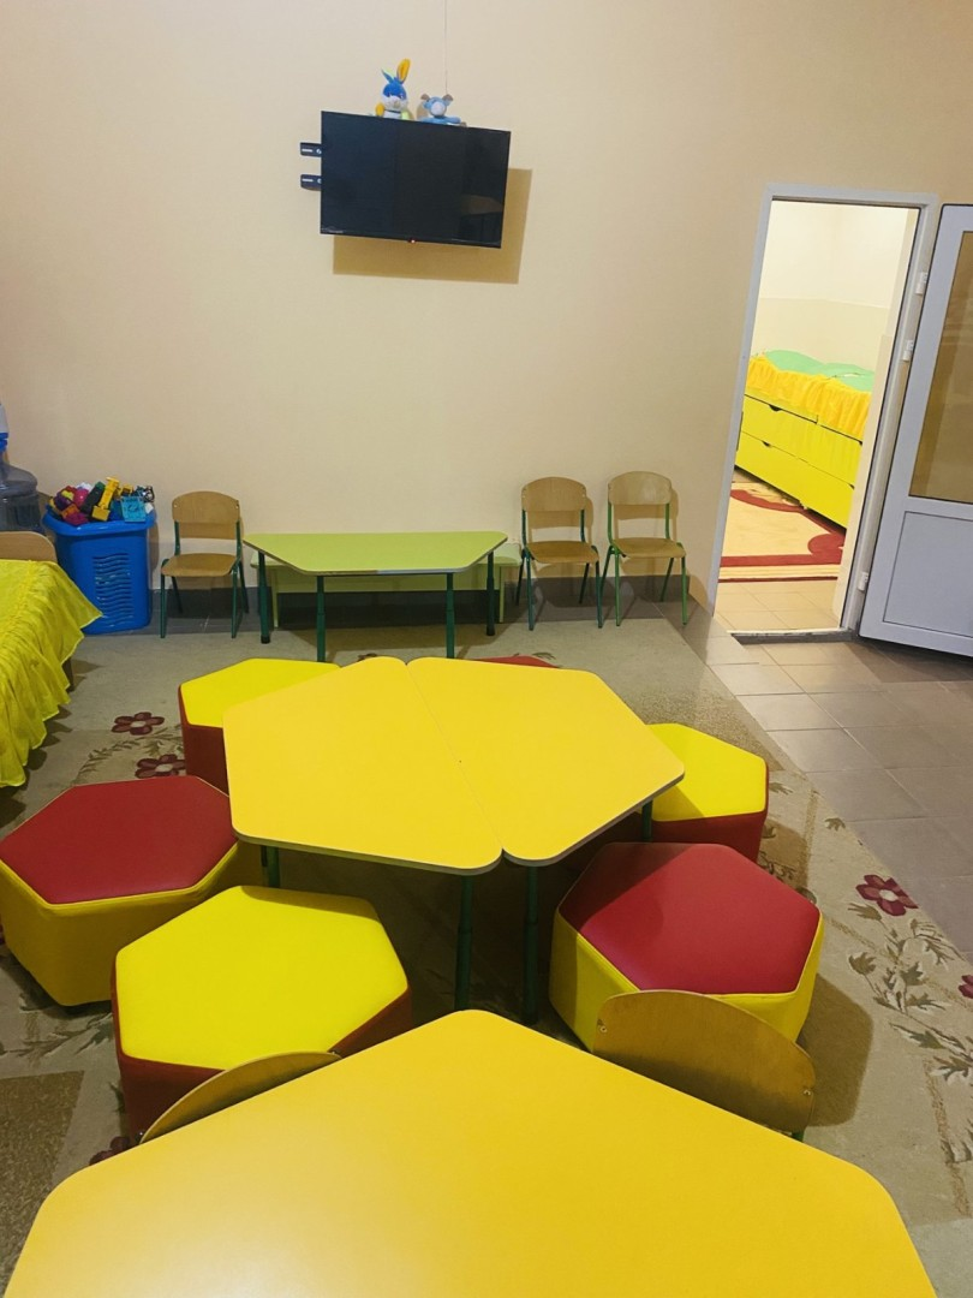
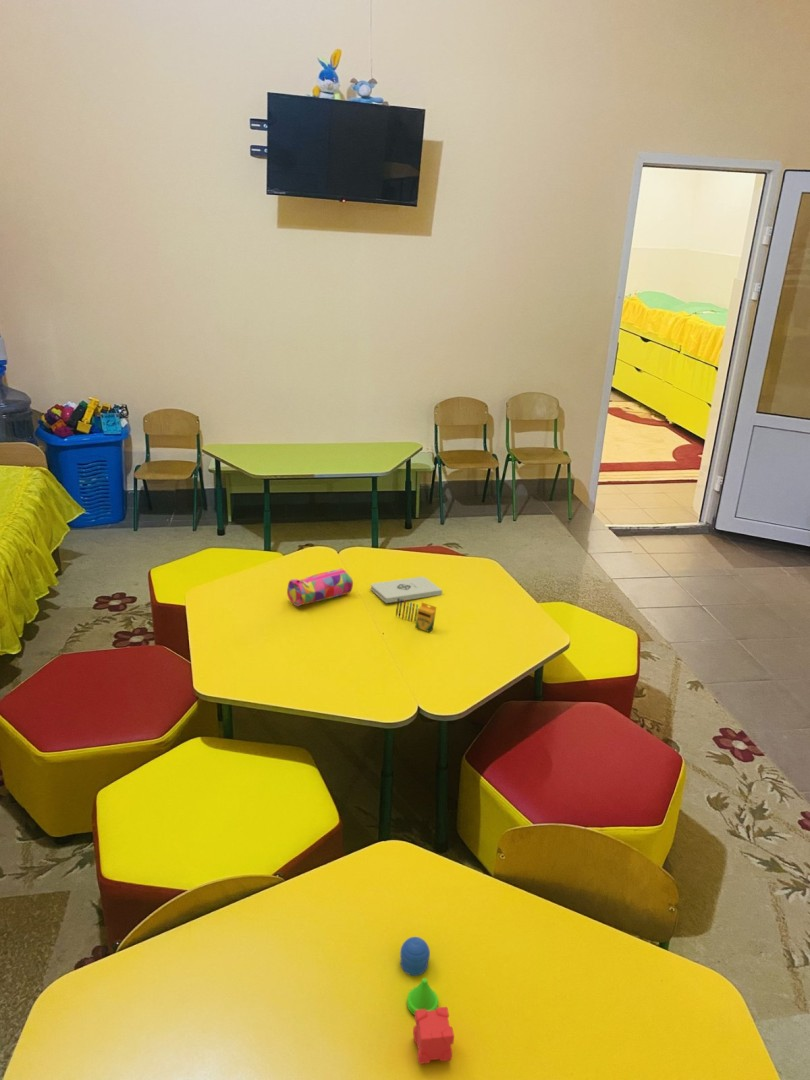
+ pencil case [286,567,354,607]
+ crayon [395,598,437,633]
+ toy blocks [399,936,455,1065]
+ notepad [370,576,443,604]
